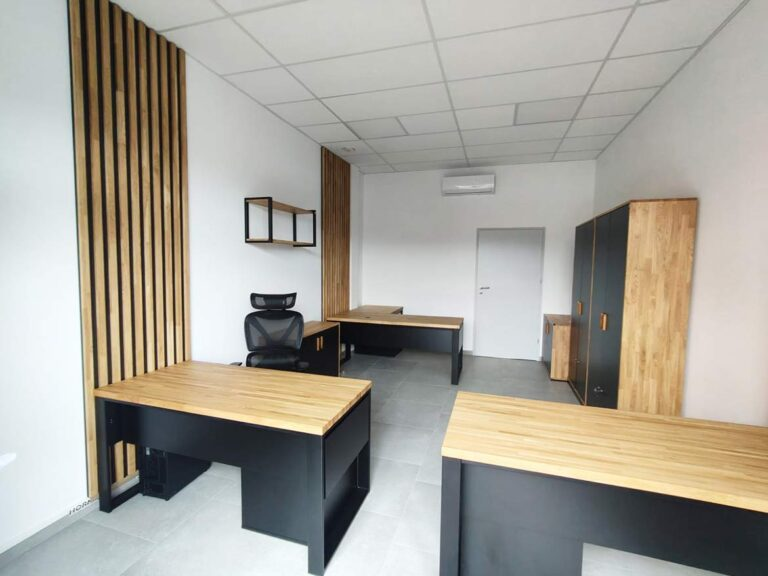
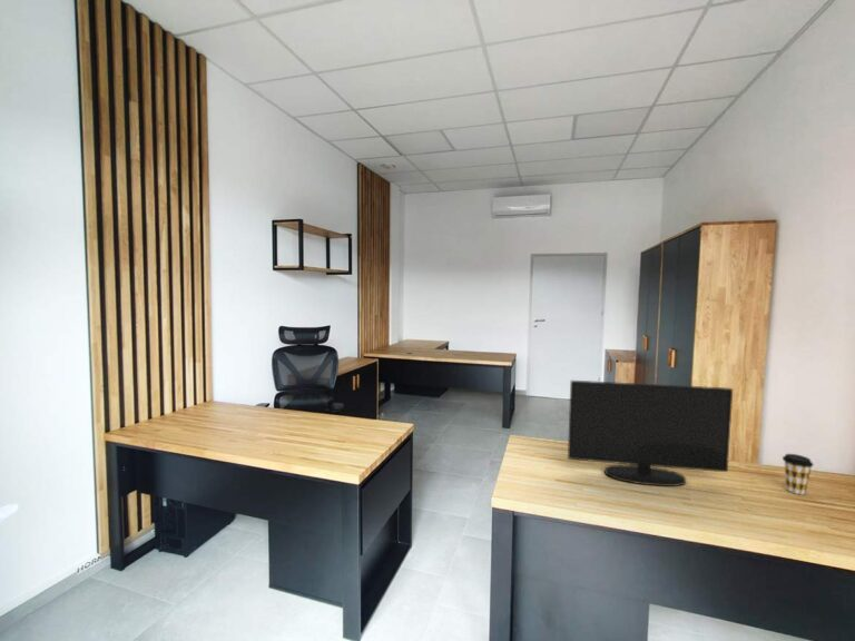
+ monitor [567,379,734,487]
+ coffee cup [782,453,815,495]
